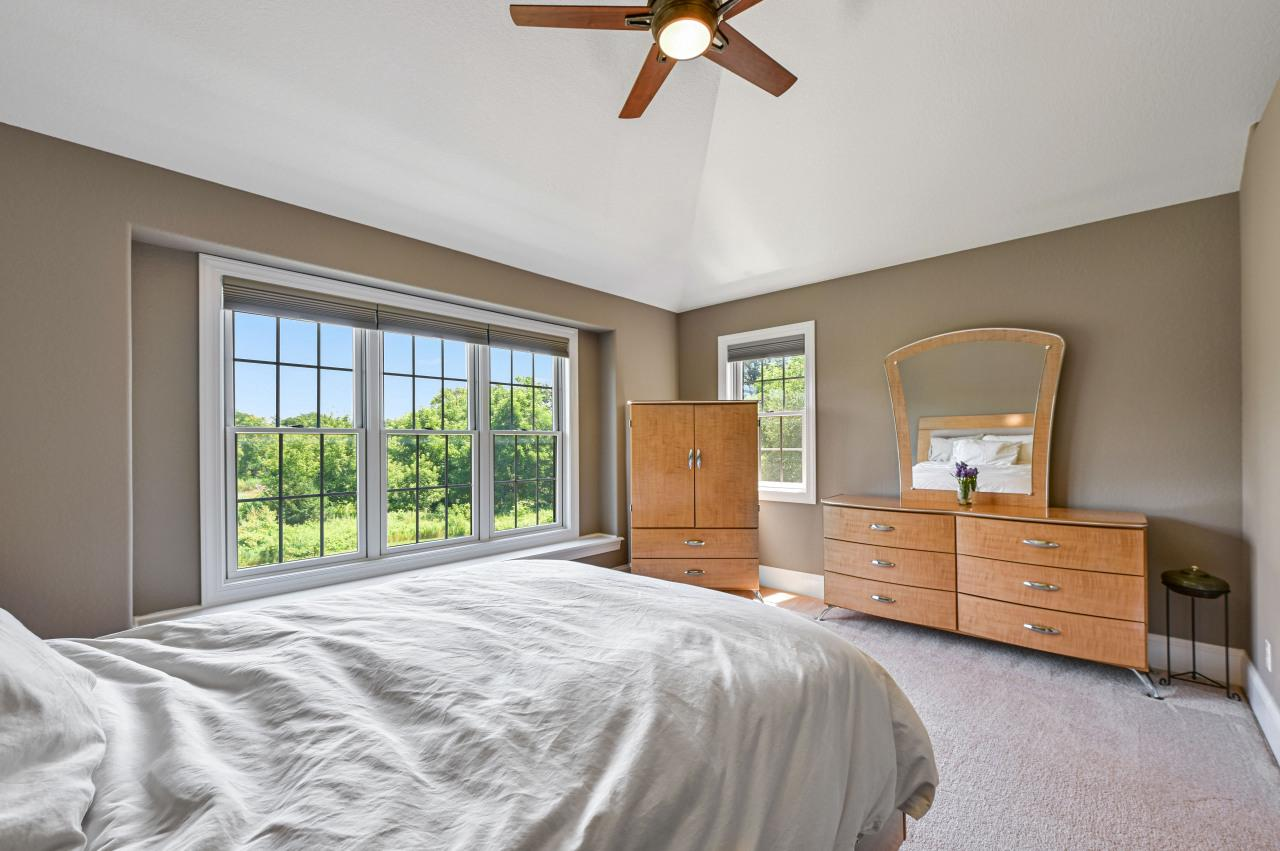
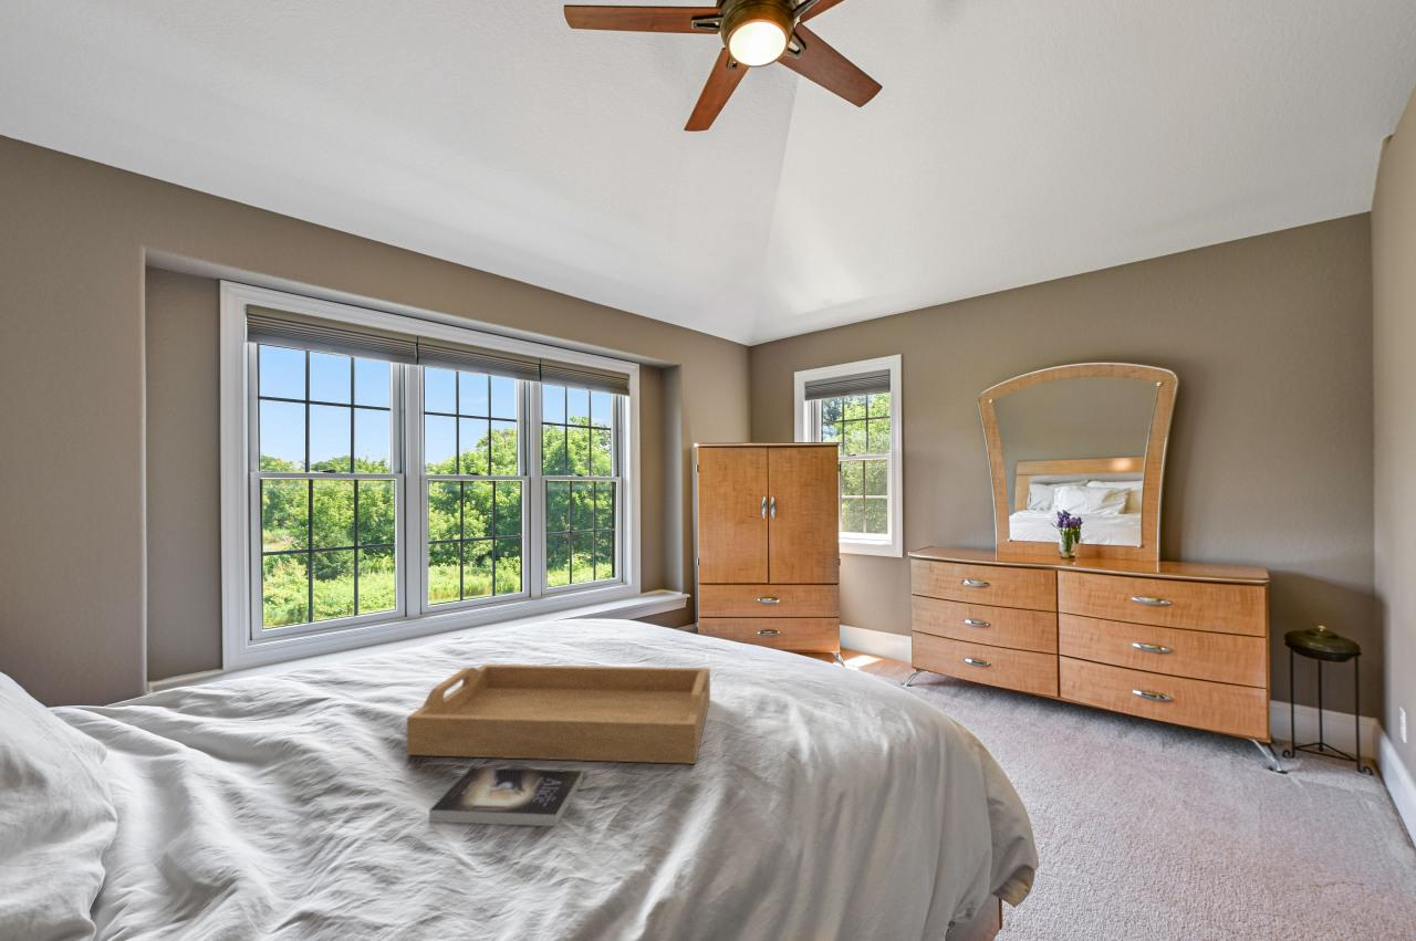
+ serving tray [406,663,711,765]
+ book [428,766,584,827]
